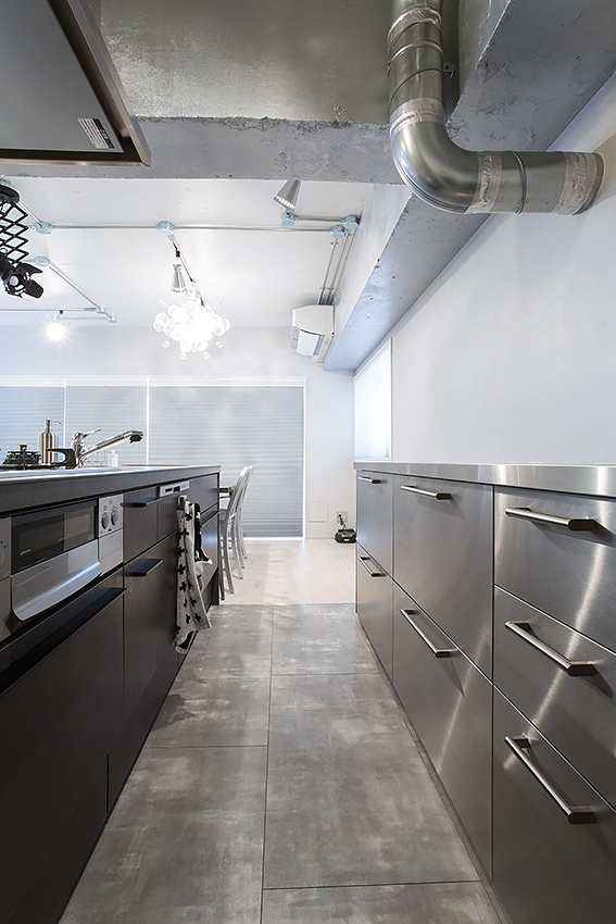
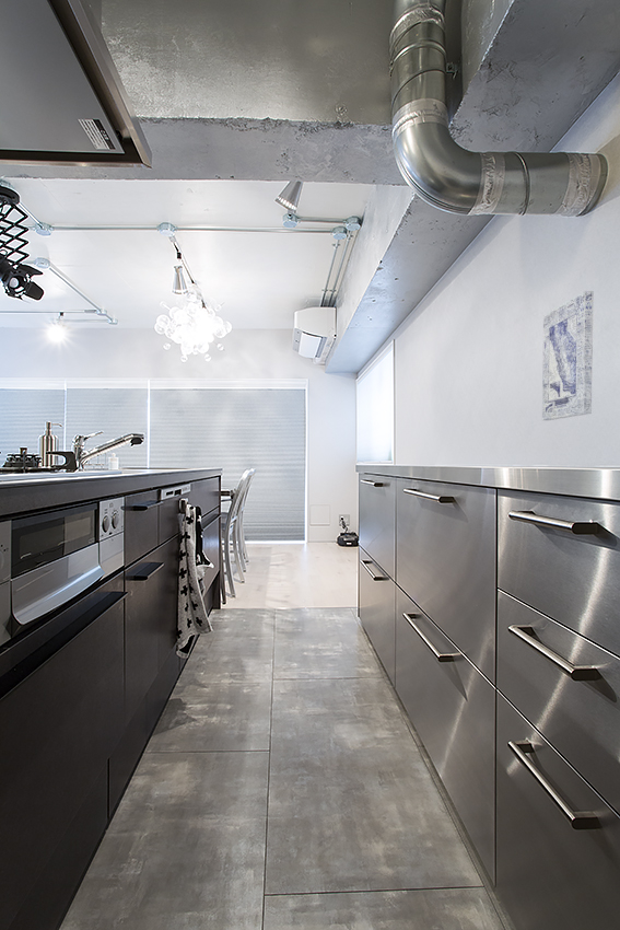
+ wall art [541,290,595,421]
